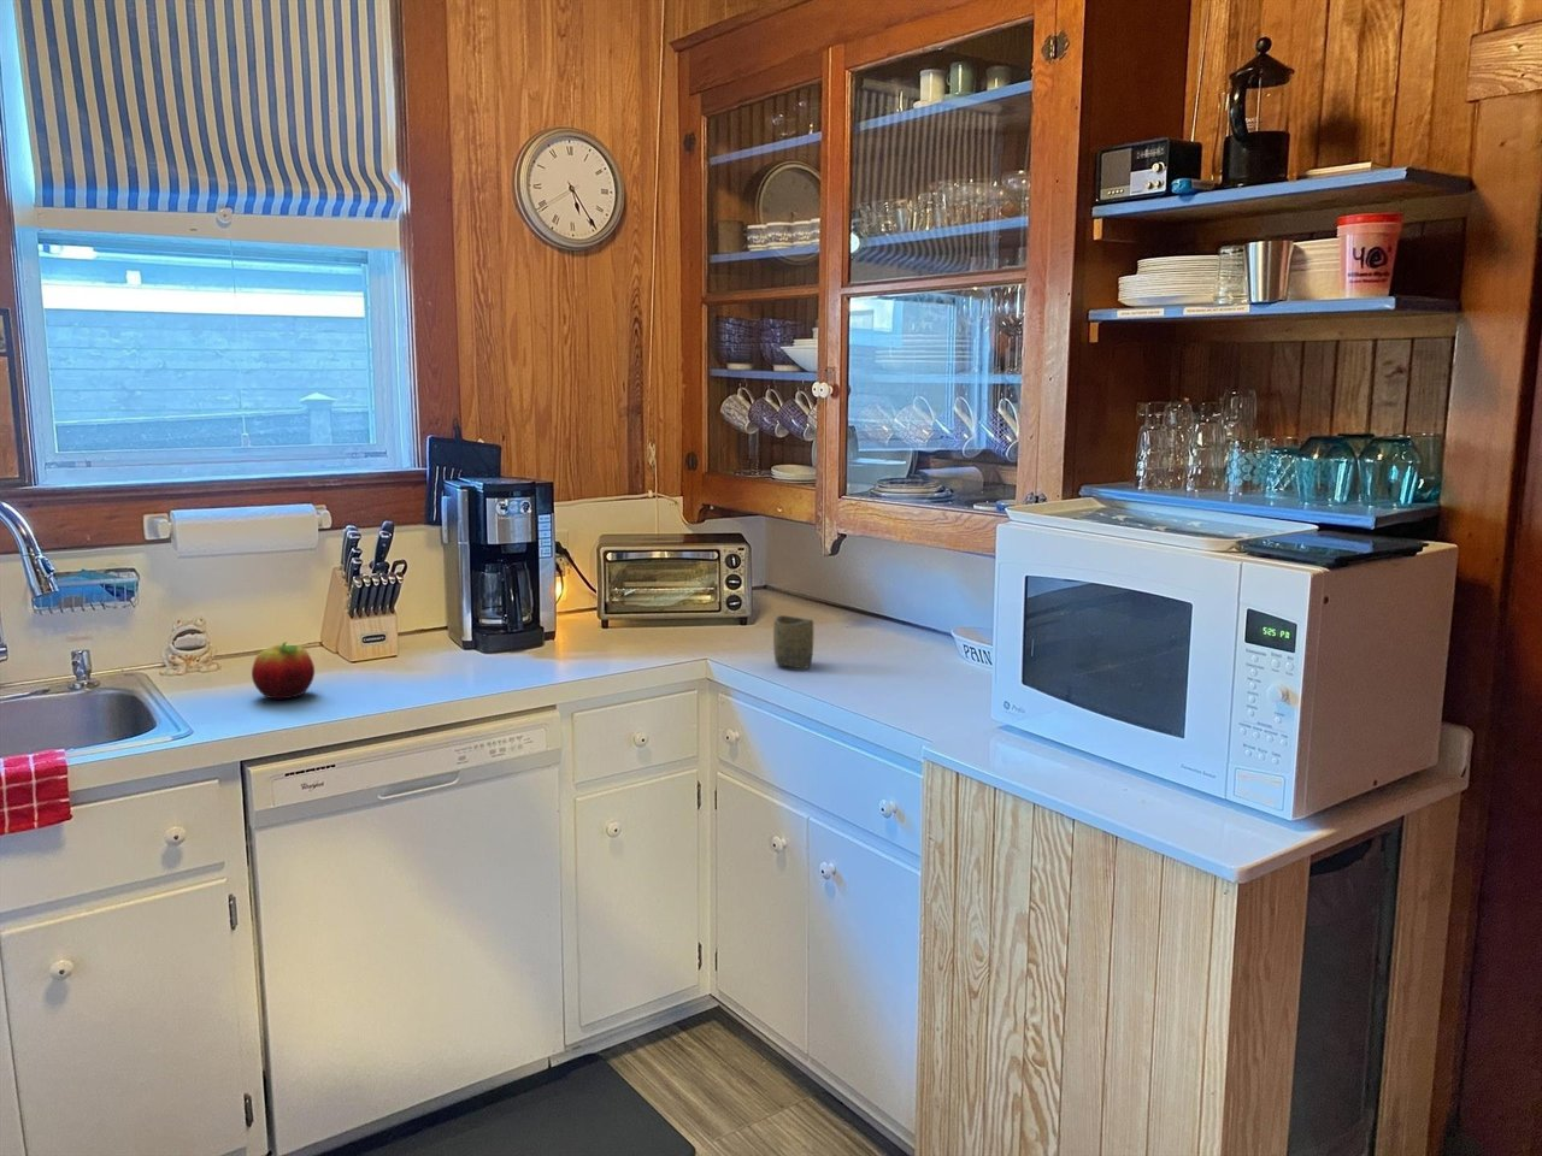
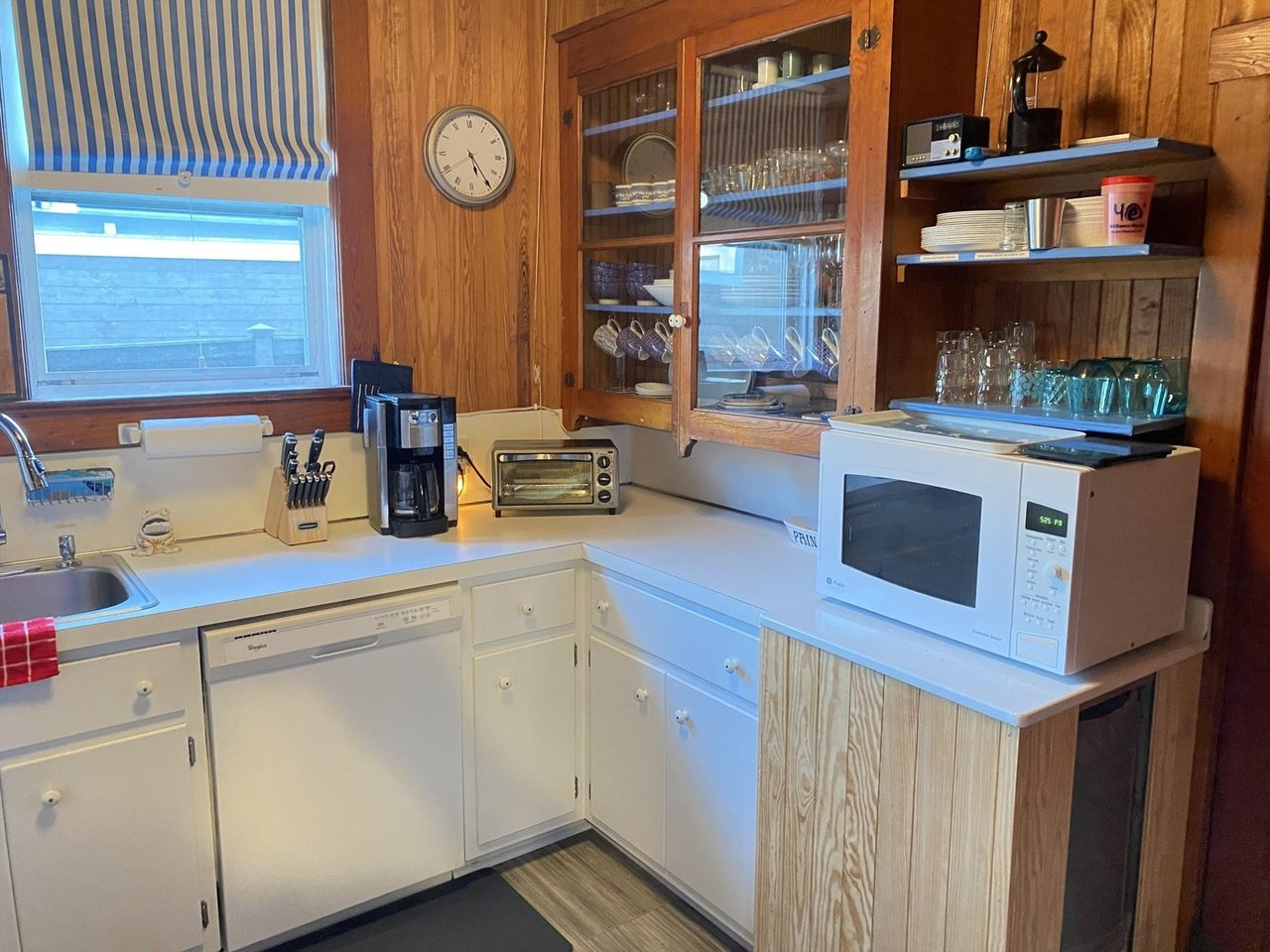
- cup [772,614,815,669]
- fruit [250,641,316,699]
